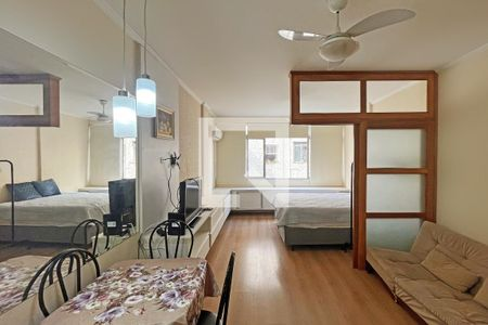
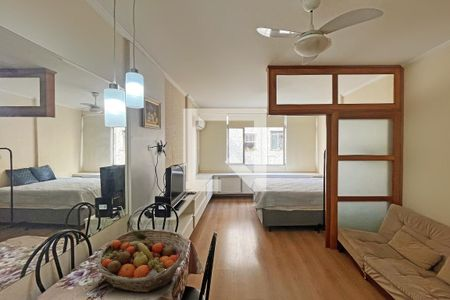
+ fruit basket [95,228,189,293]
